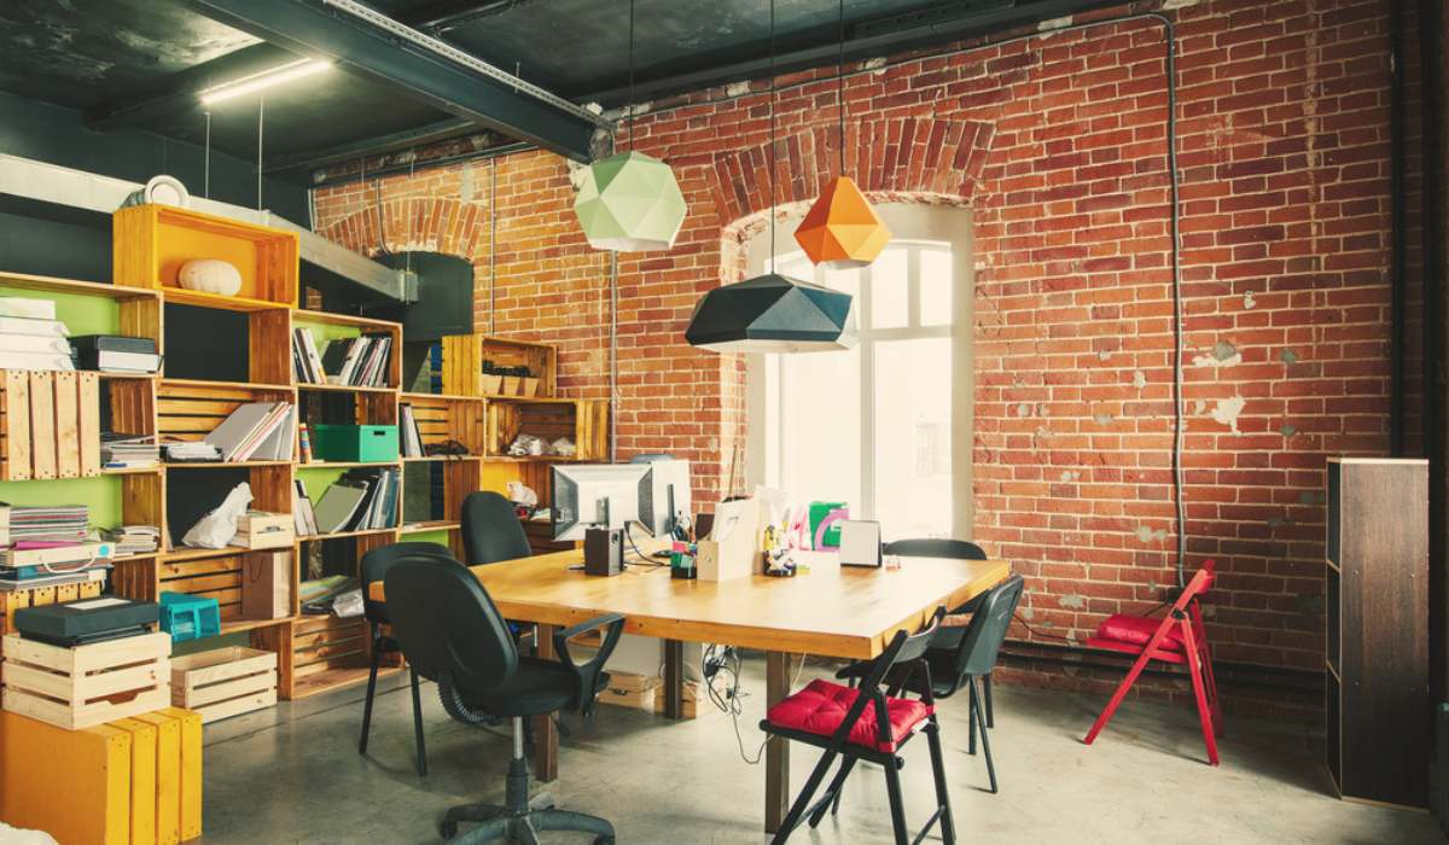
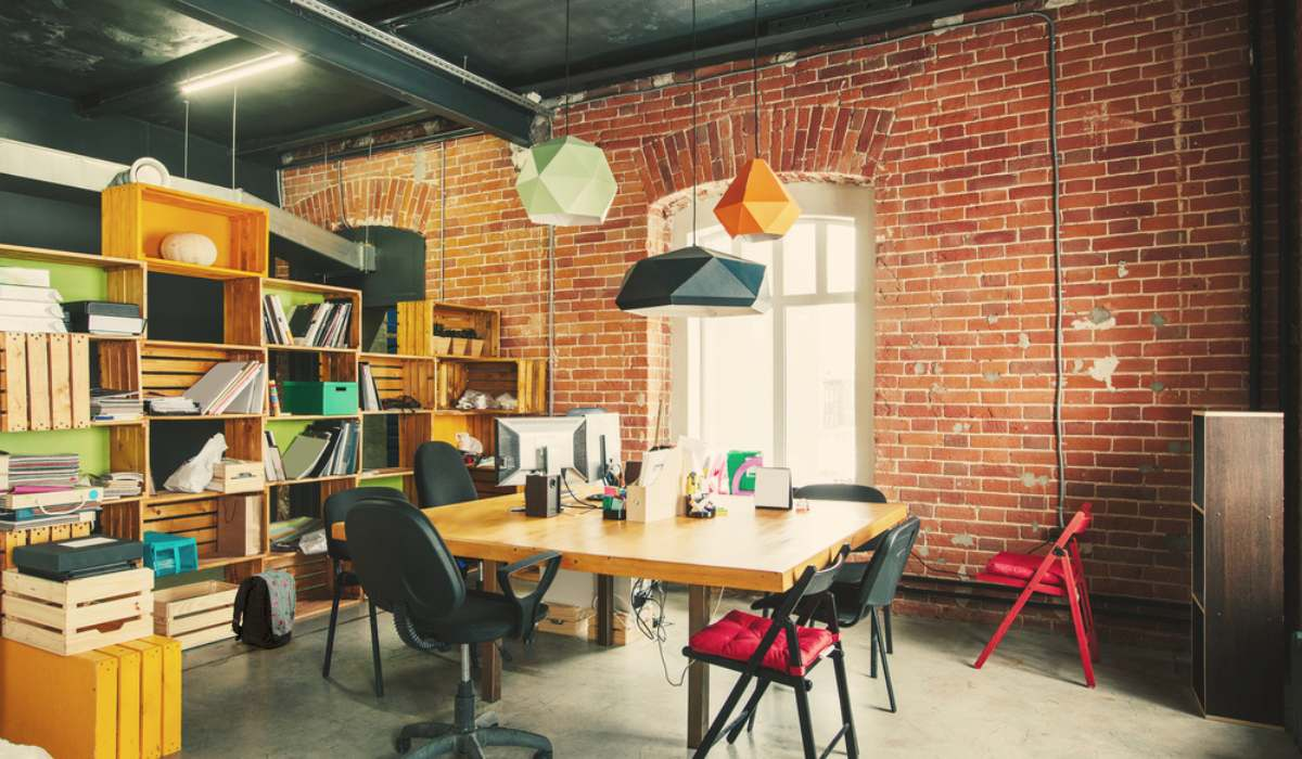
+ backpack [230,568,297,649]
